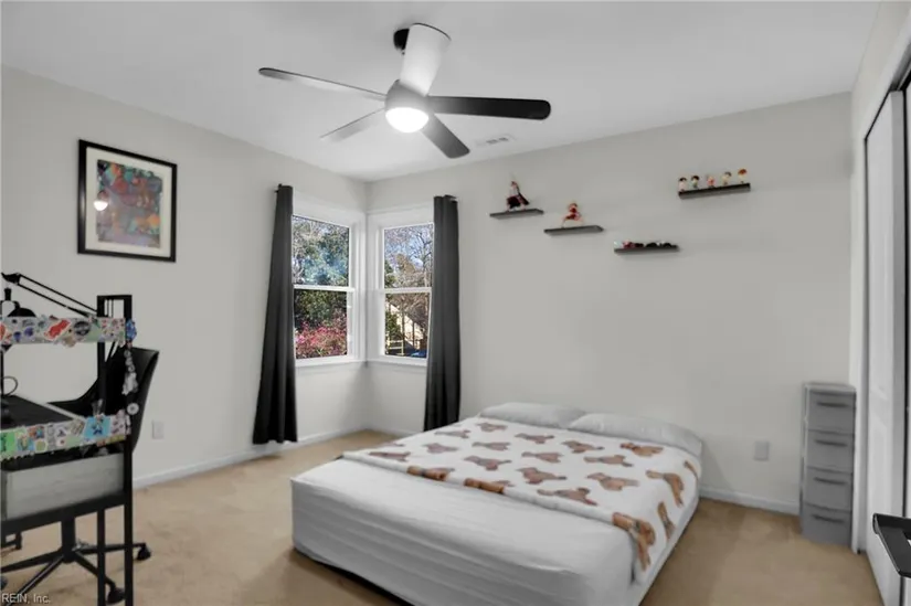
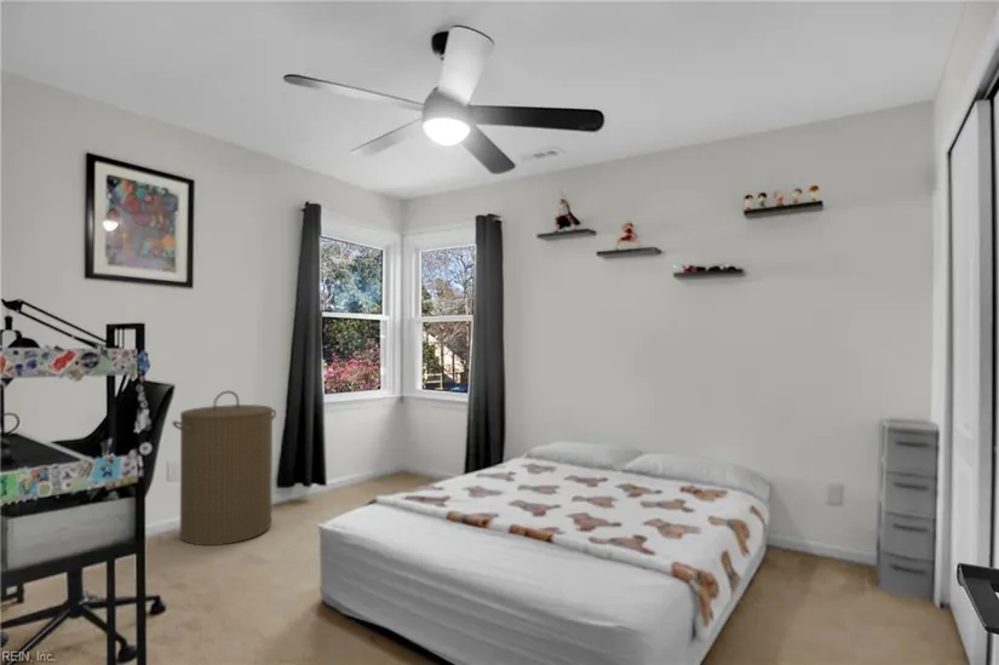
+ laundry hamper [171,390,277,546]
